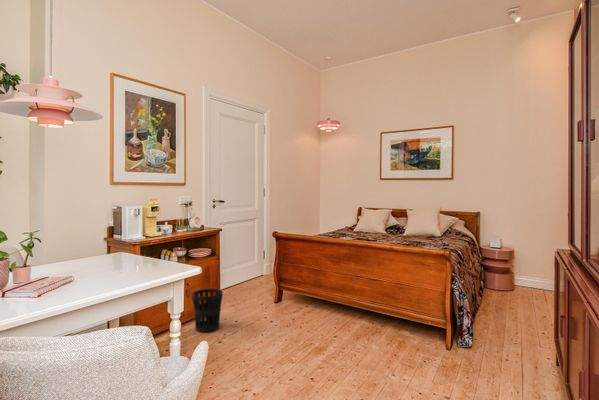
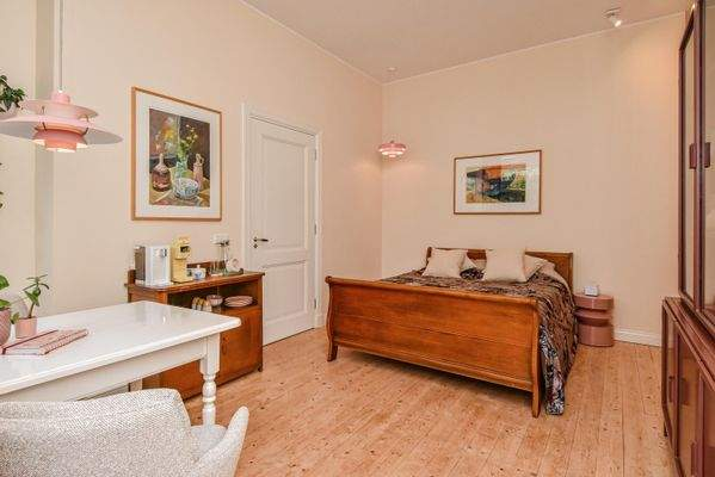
- wastebasket [191,288,224,333]
